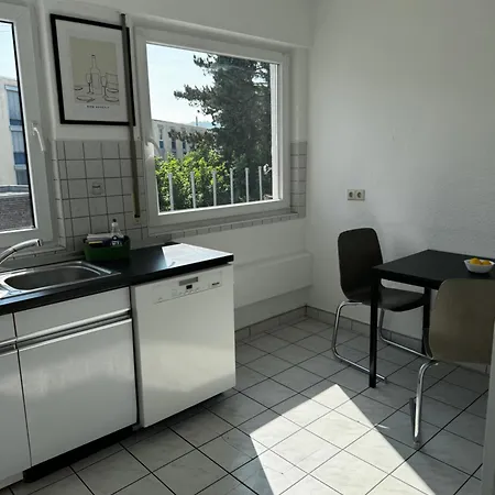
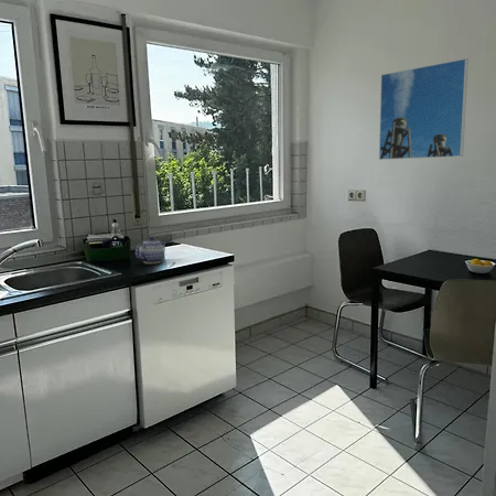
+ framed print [378,57,470,161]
+ teapot [134,236,168,265]
